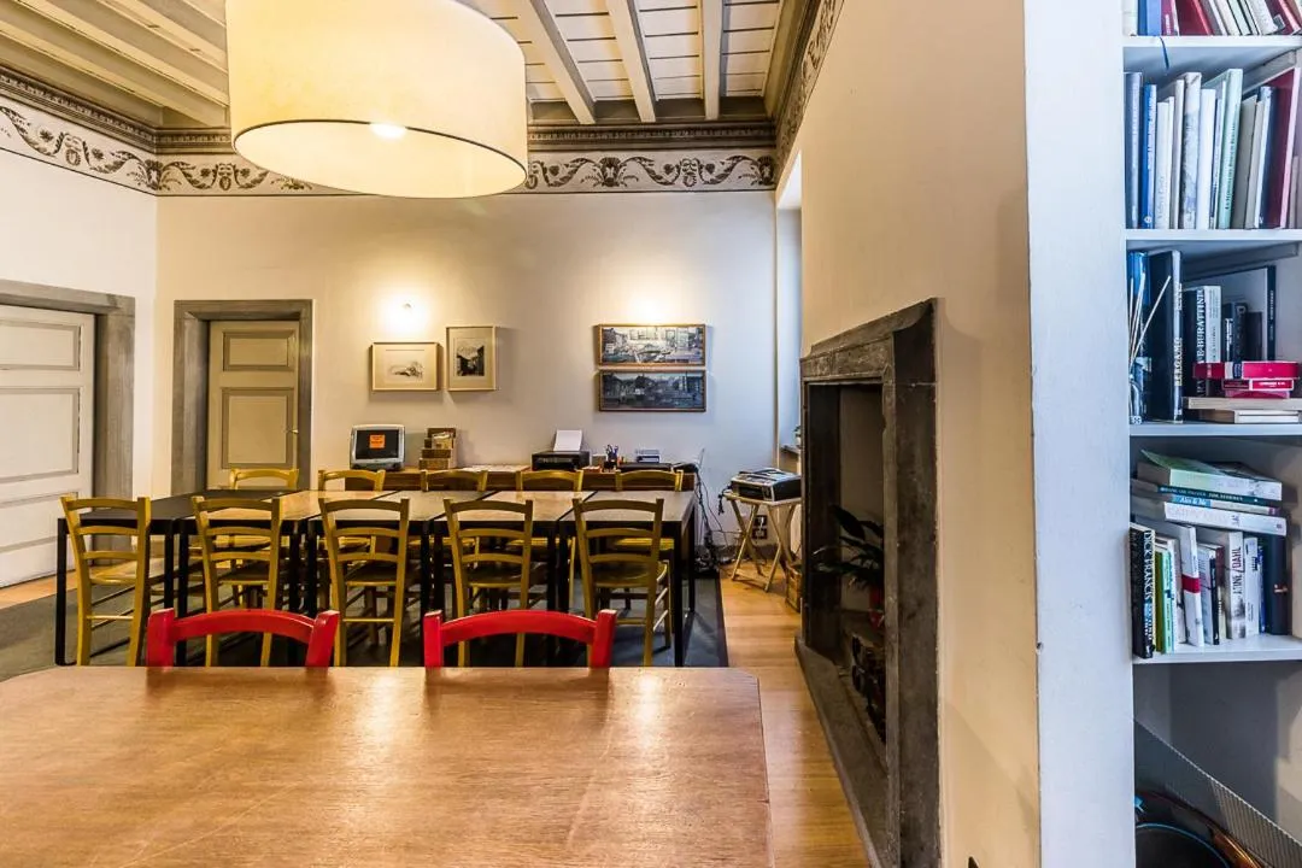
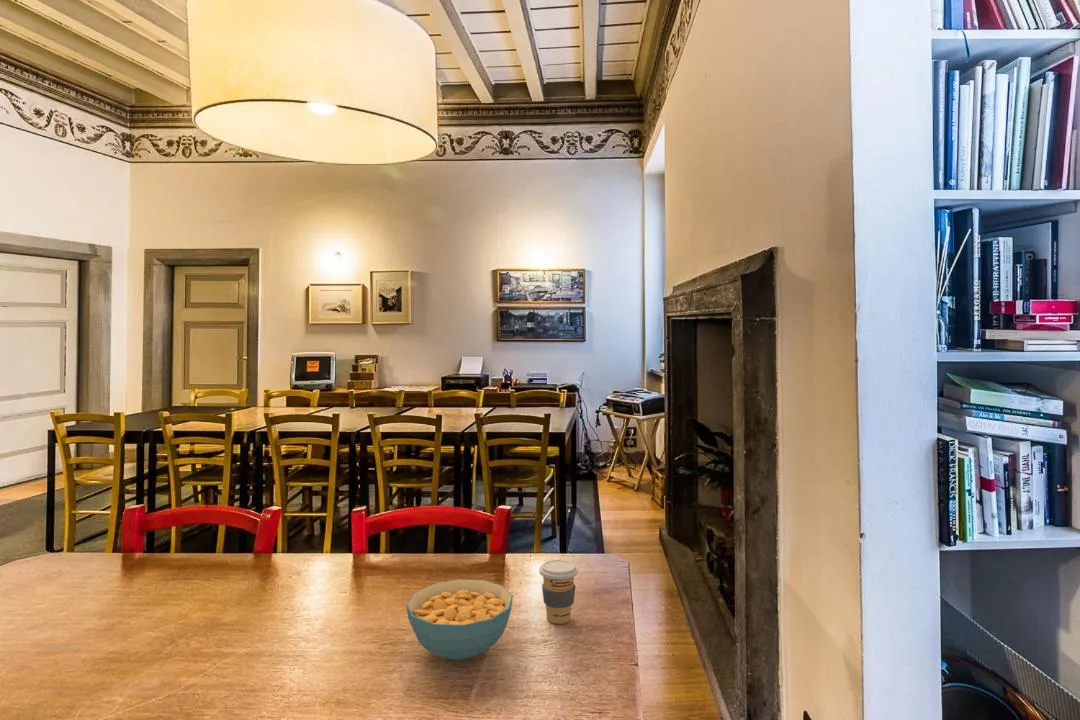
+ coffee cup [538,559,579,625]
+ cereal bowl [406,578,514,661]
